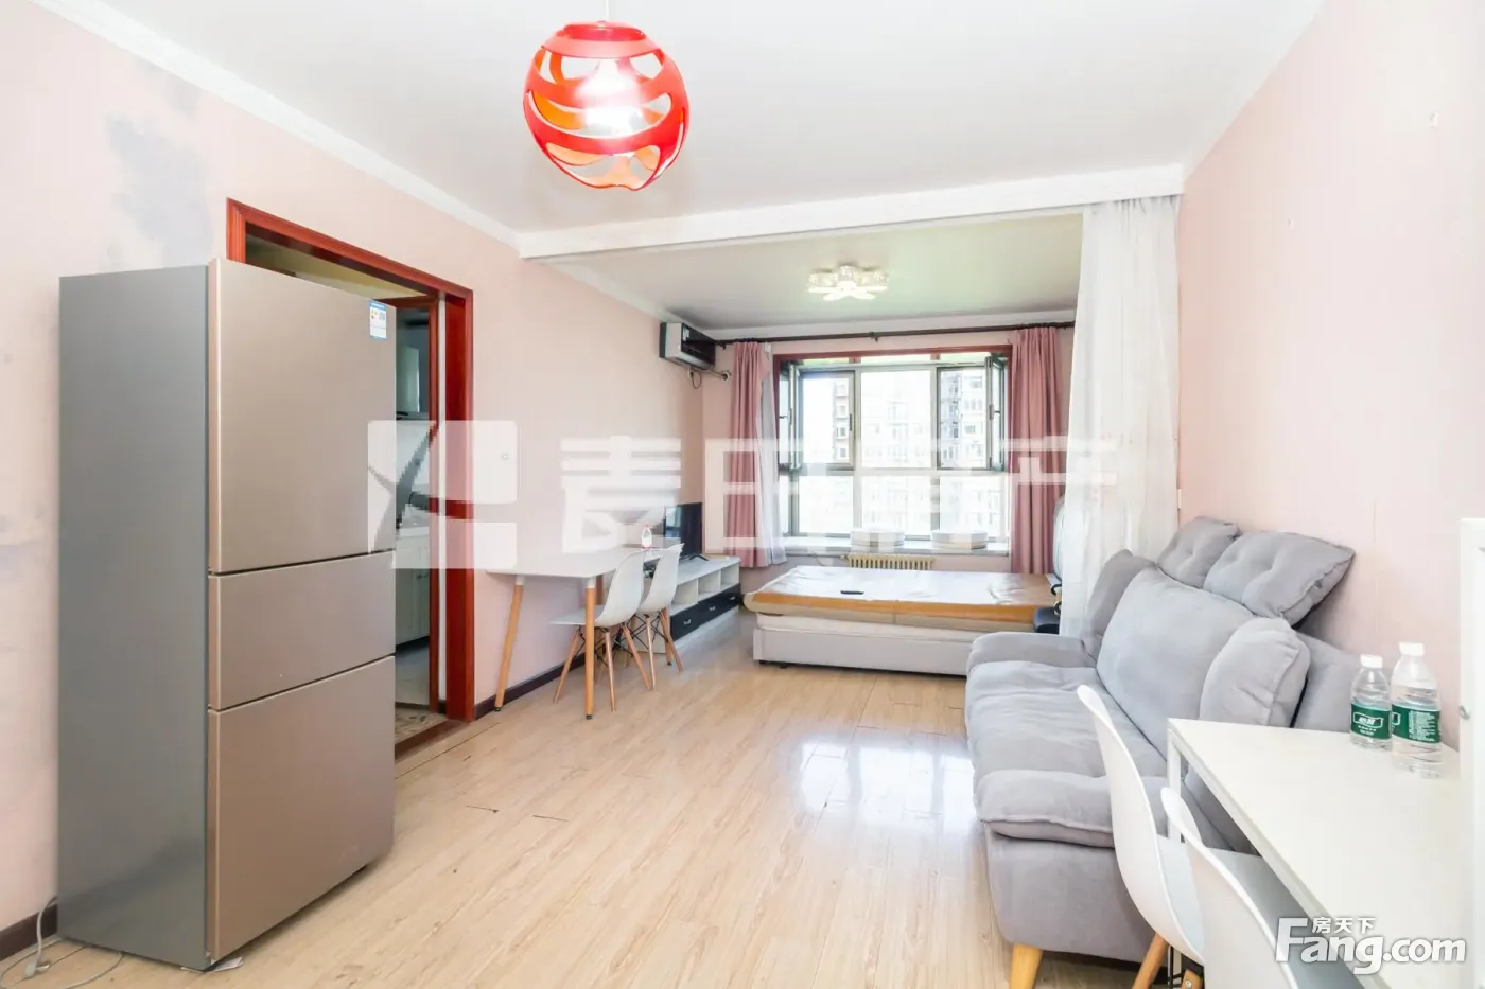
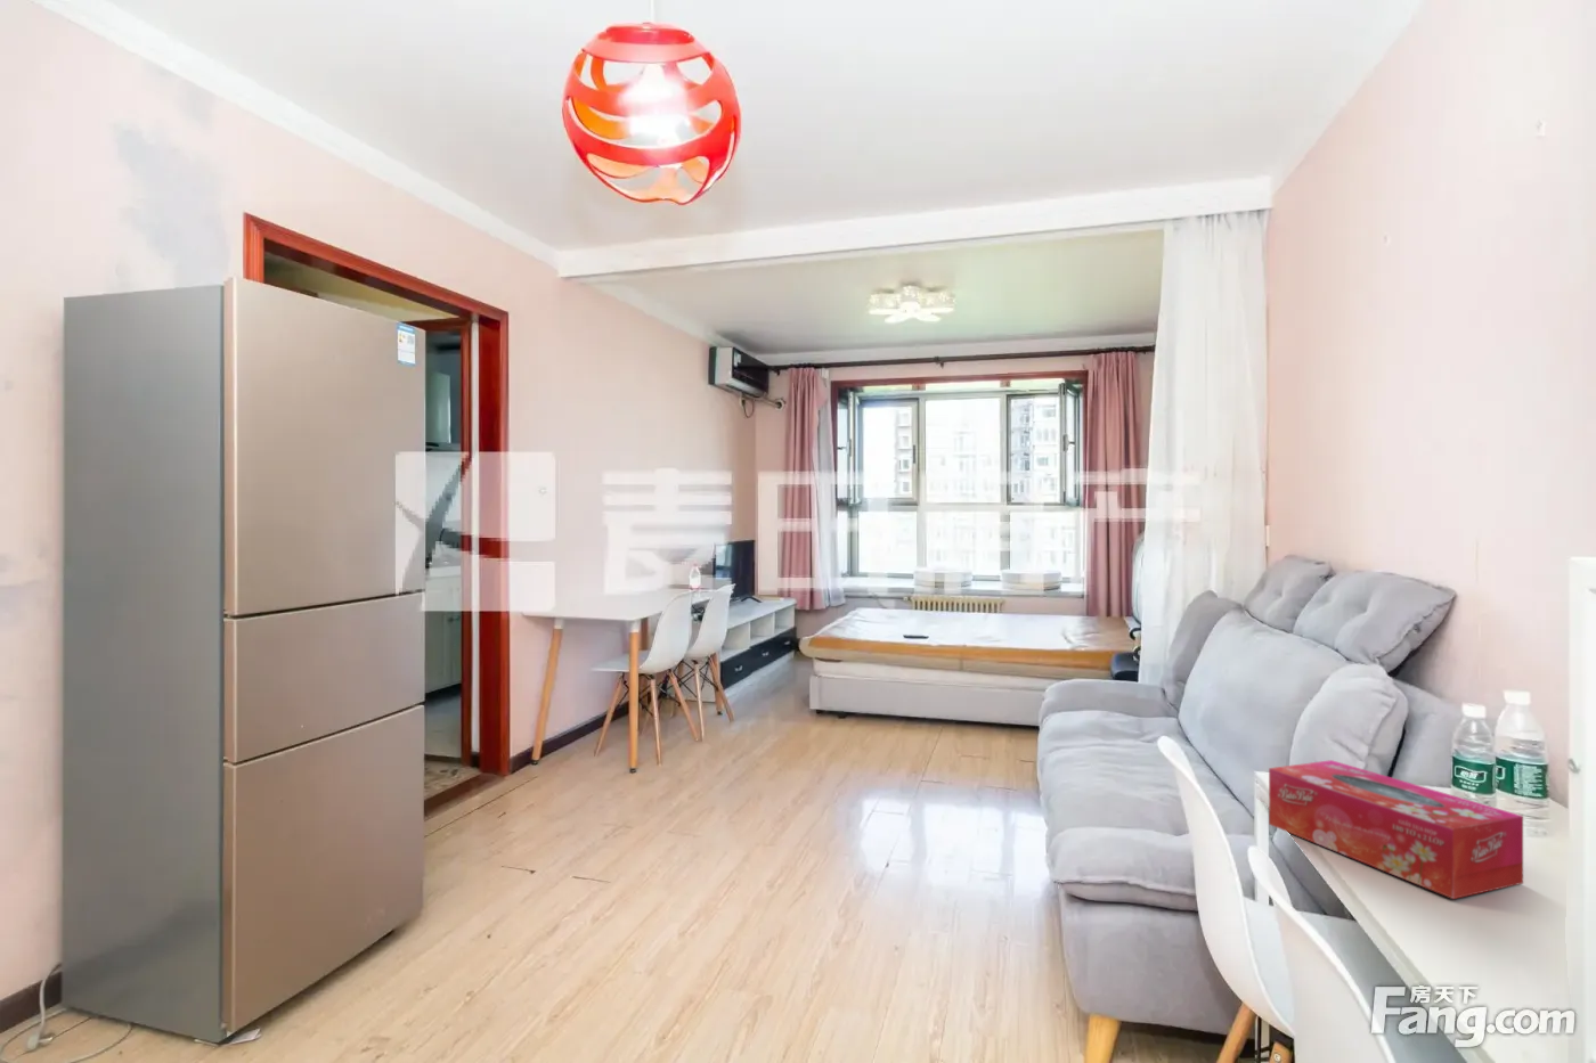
+ tissue box [1267,759,1524,900]
